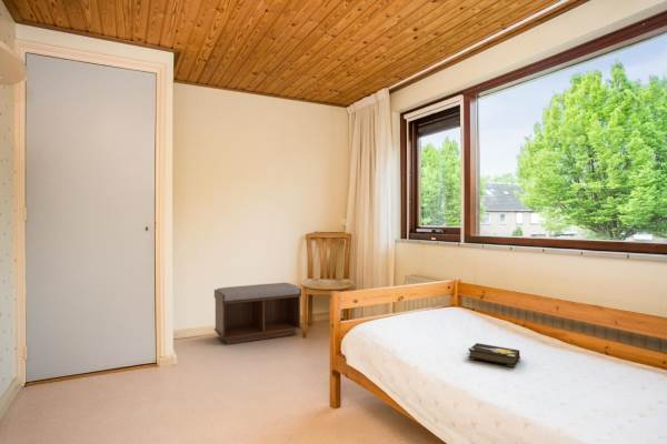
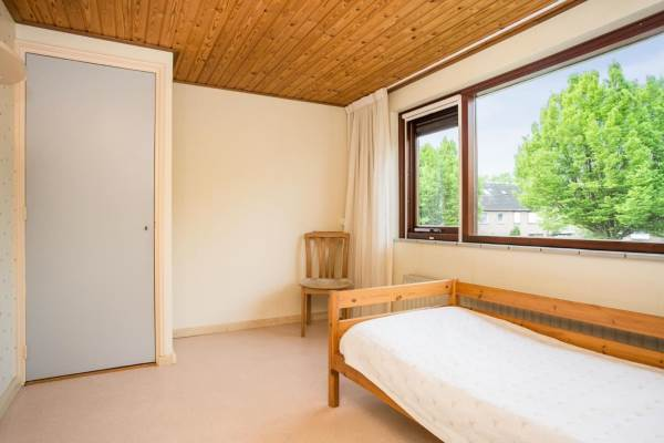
- hardback book [468,342,521,367]
- bench [213,282,302,345]
